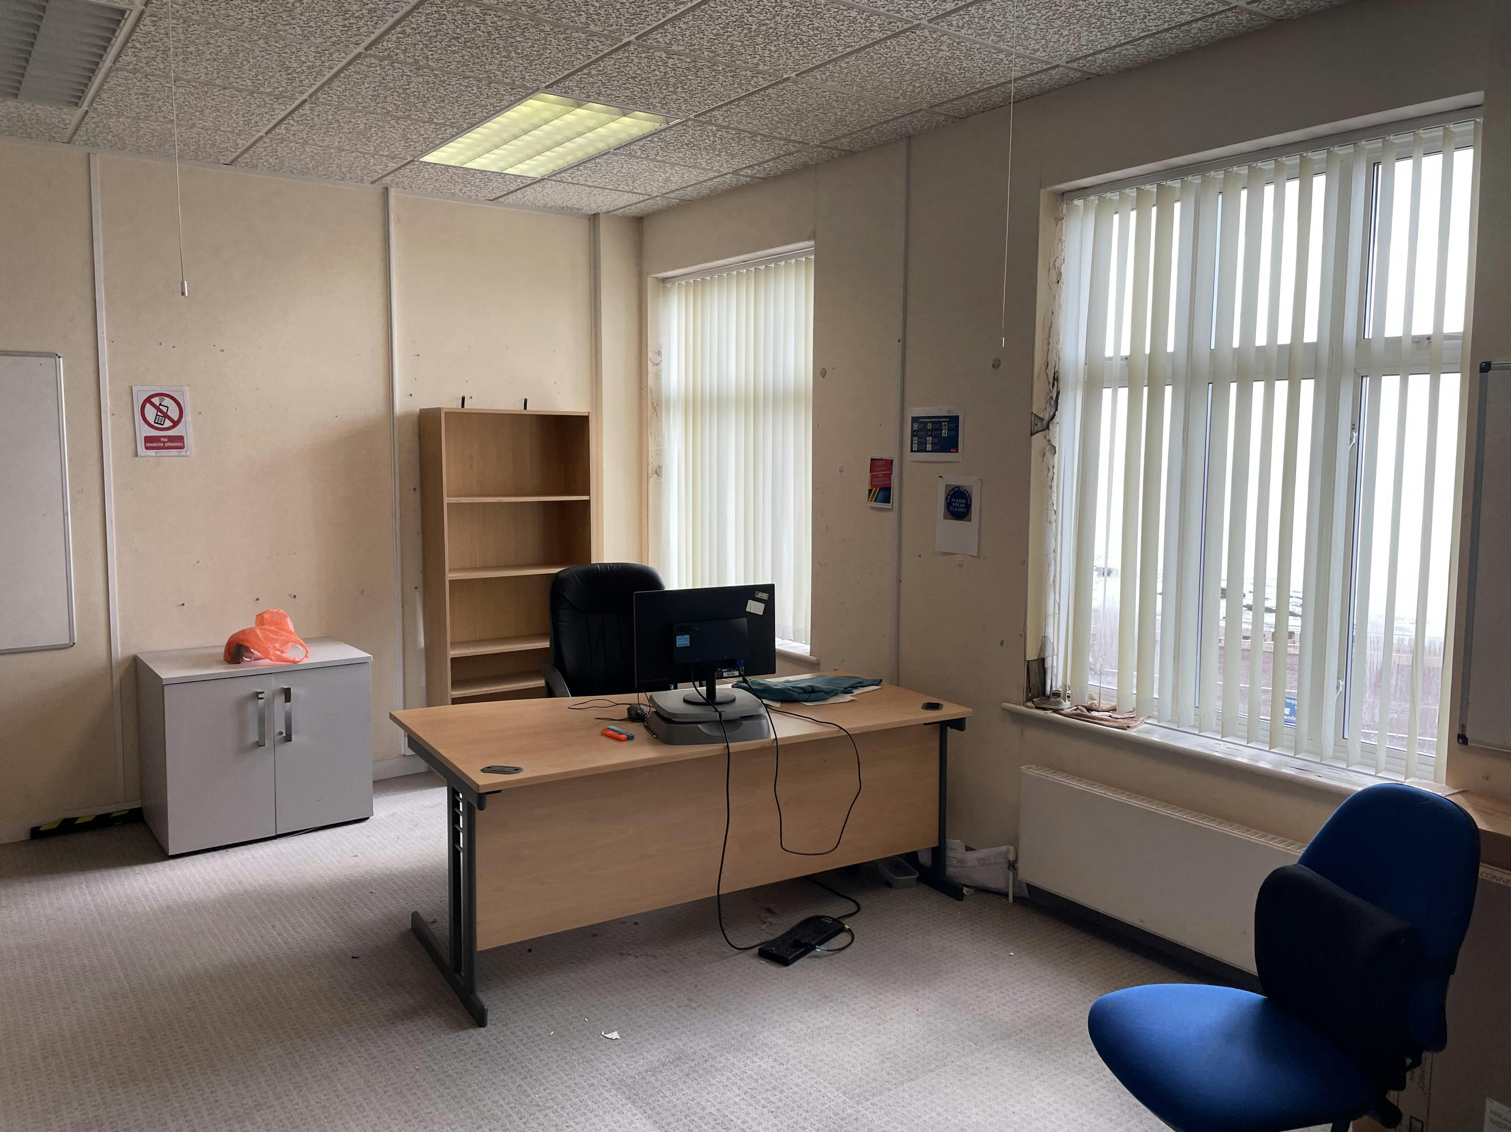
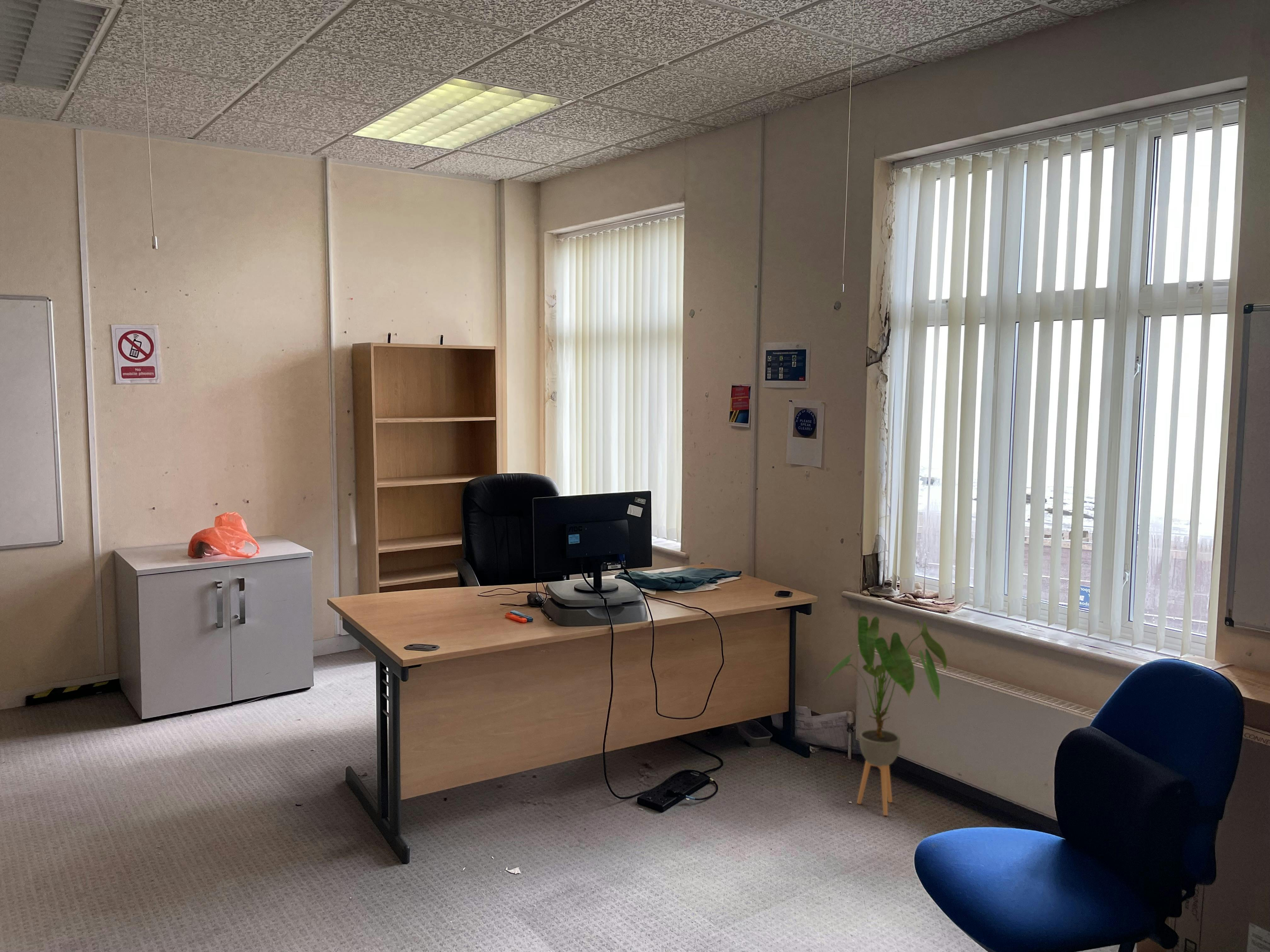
+ house plant [823,616,947,816]
